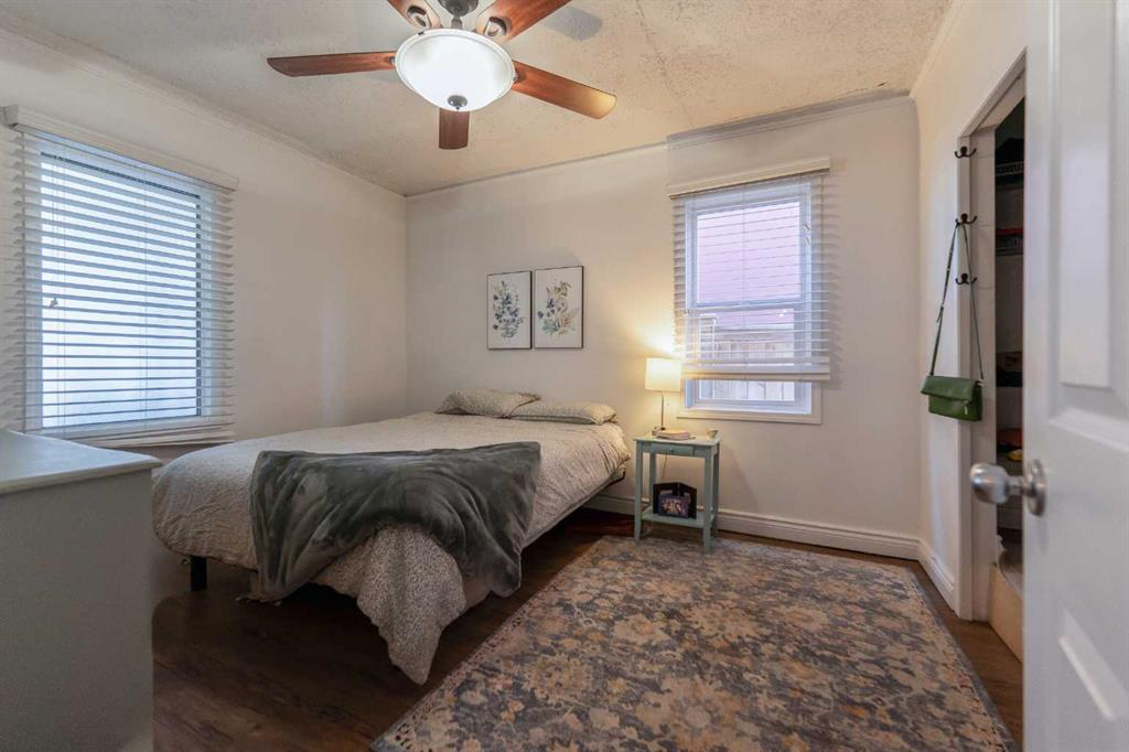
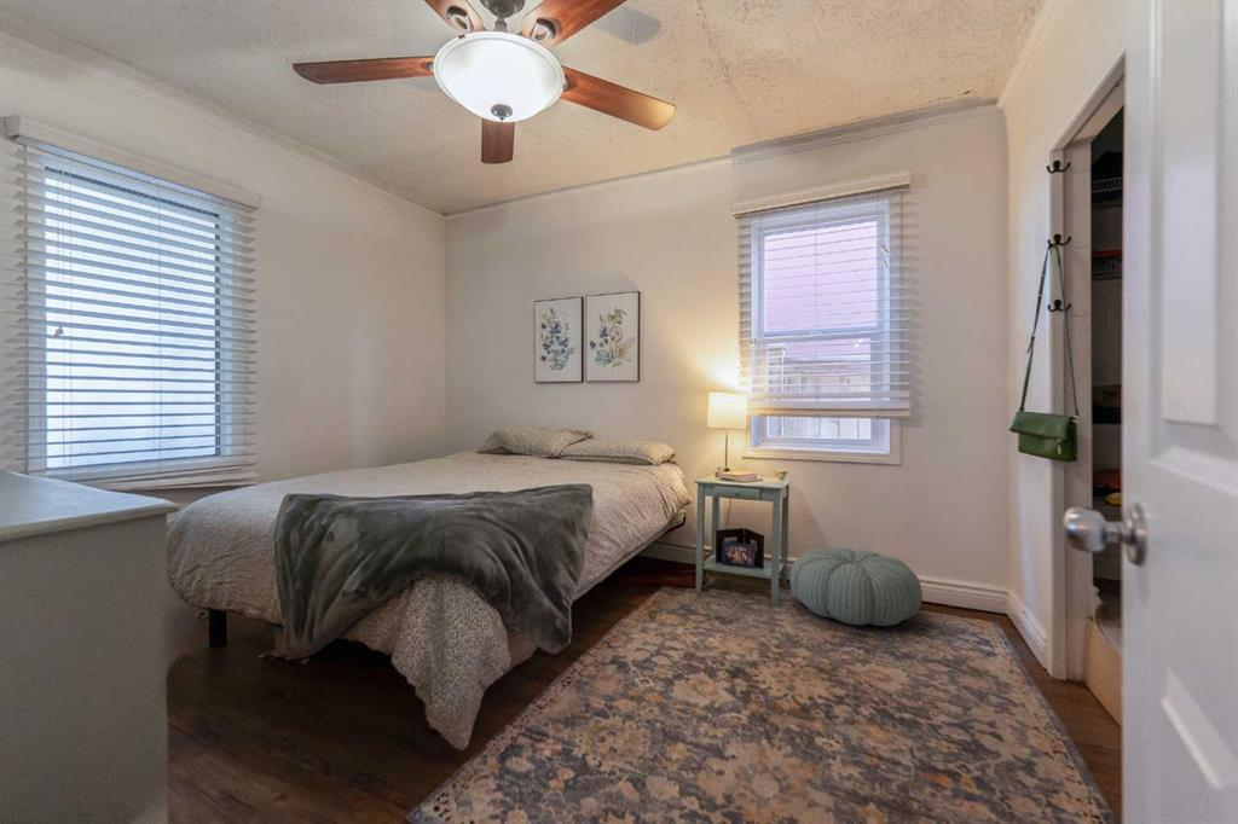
+ pouf [788,546,924,627]
